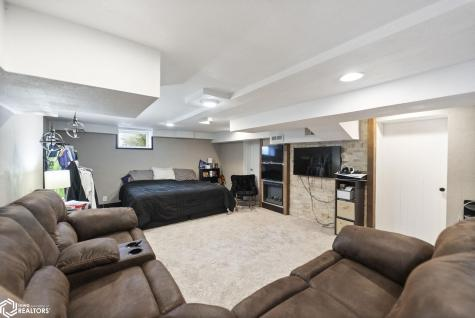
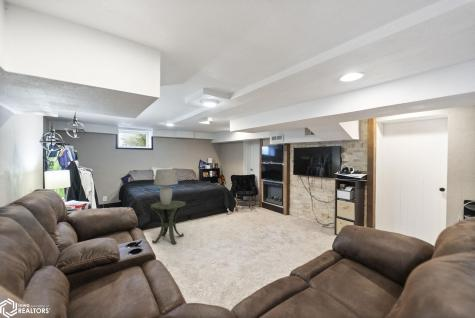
+ side table [150,200,187,245]
+ lamp [153,168,179,205]
